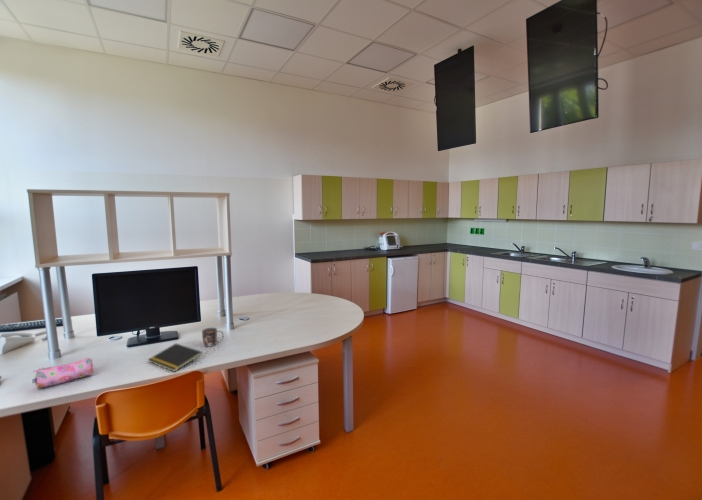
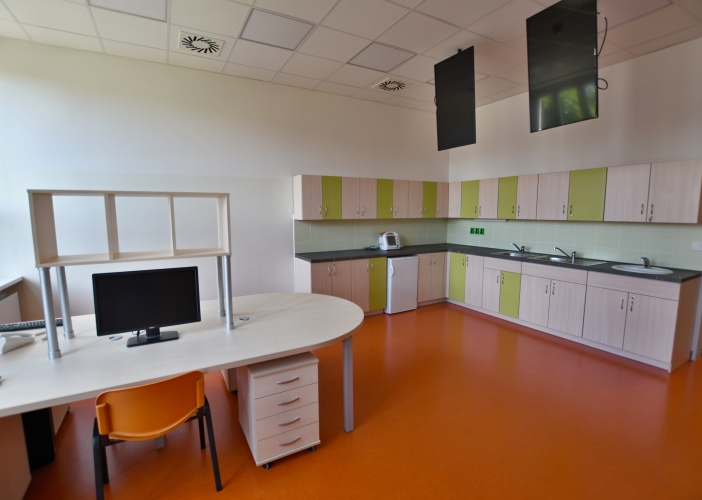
- notepad [147,342,203,373]
- pencil case [32,357,94,389]
- mug [201,327,225,348]
